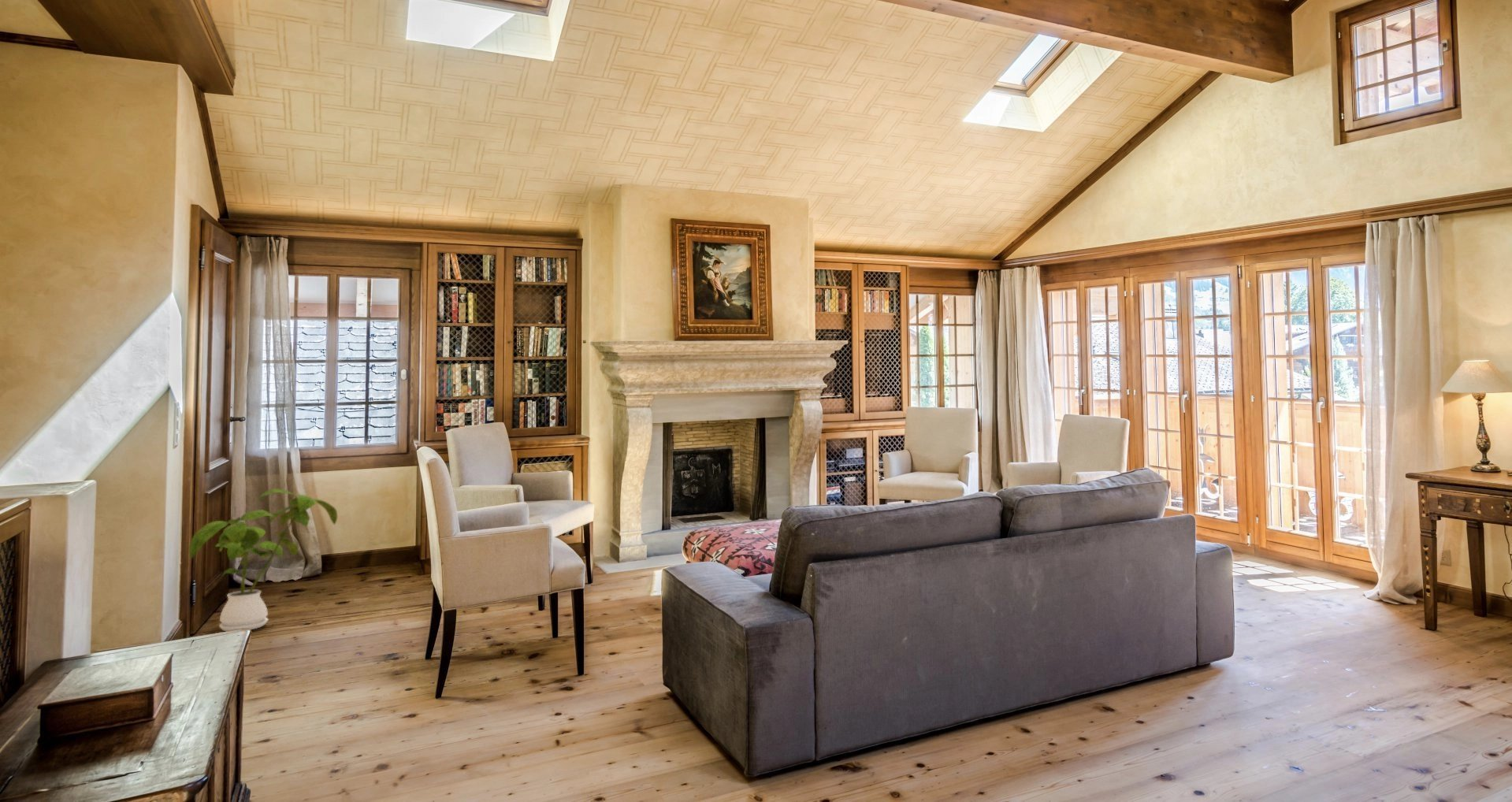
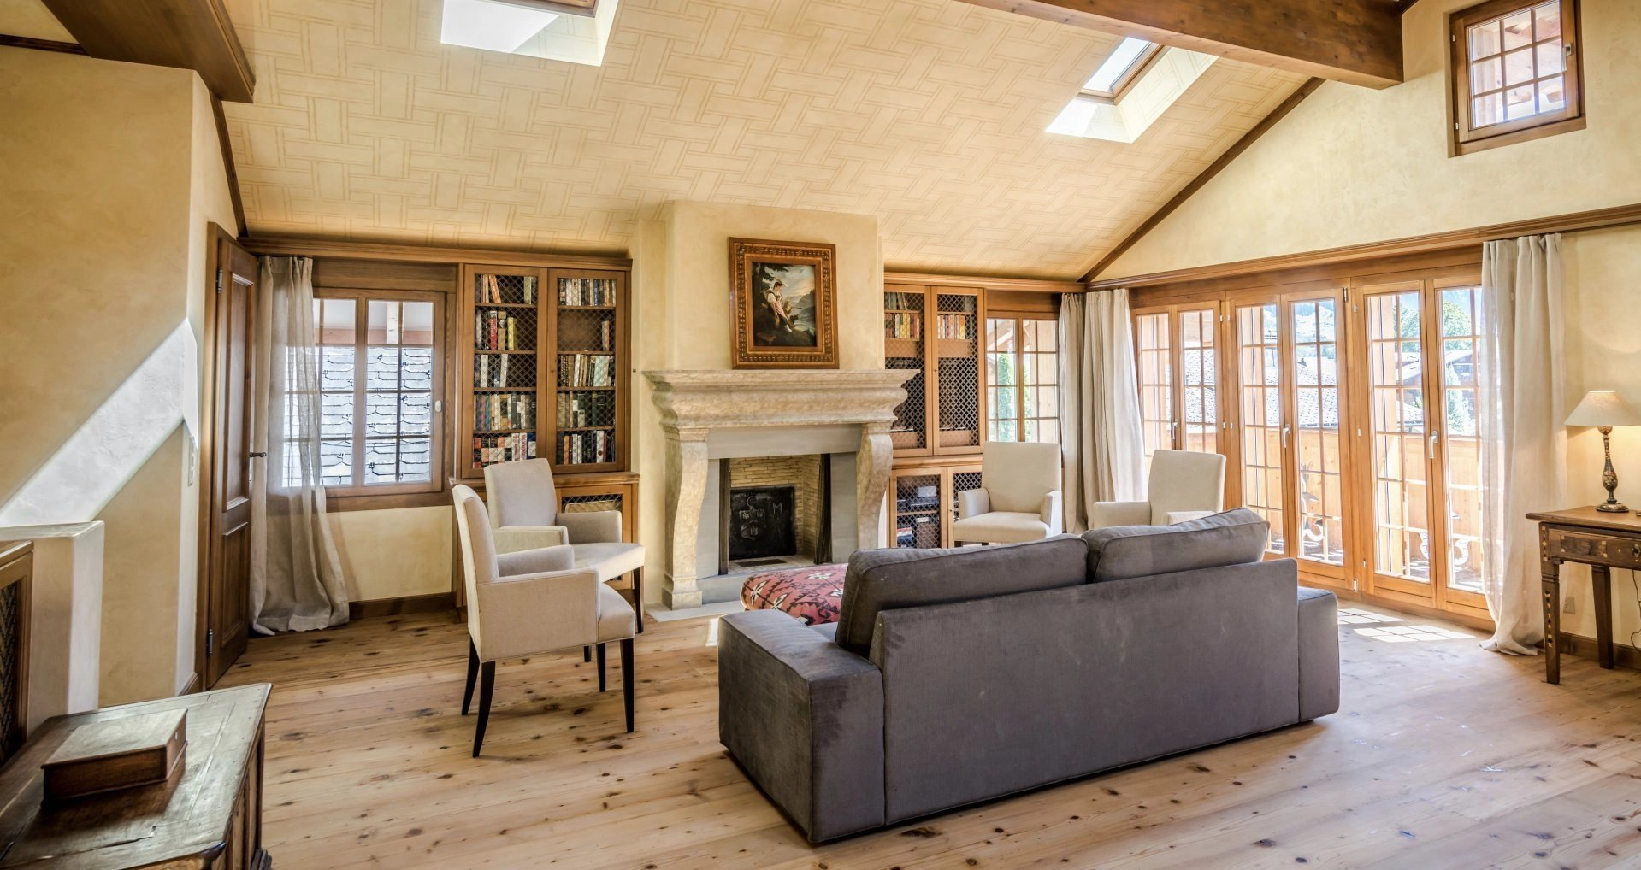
- house plant [188,488,338,632]
